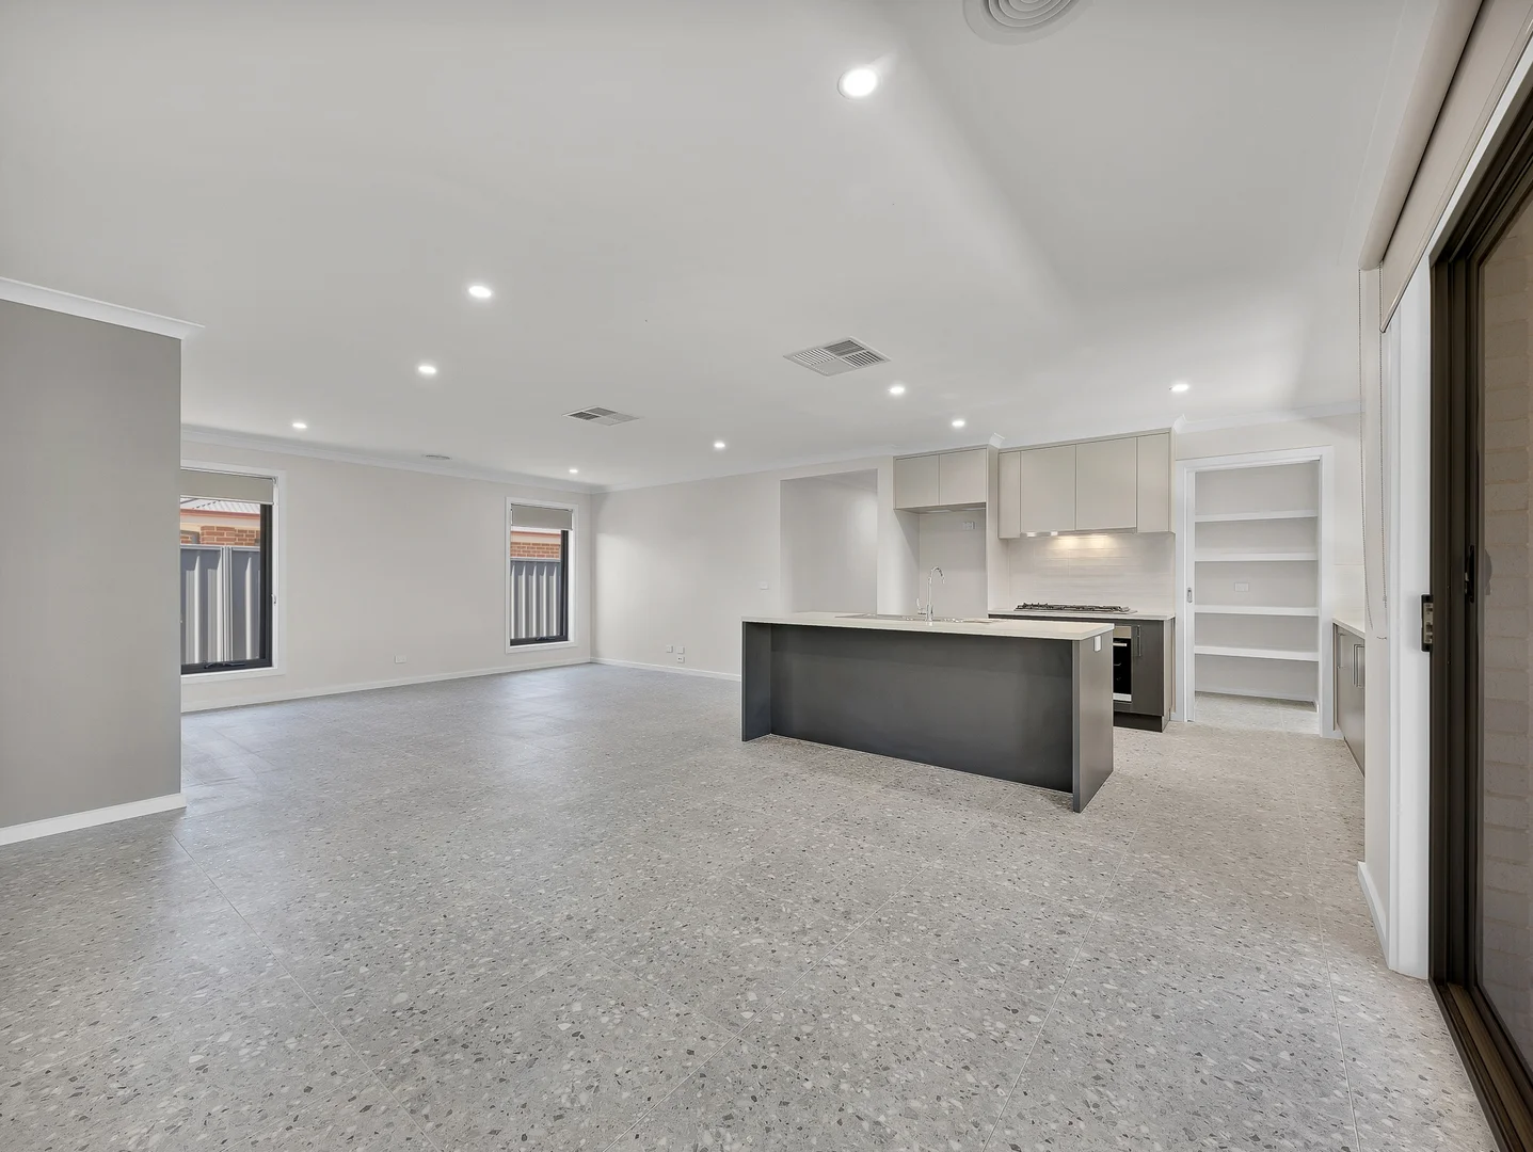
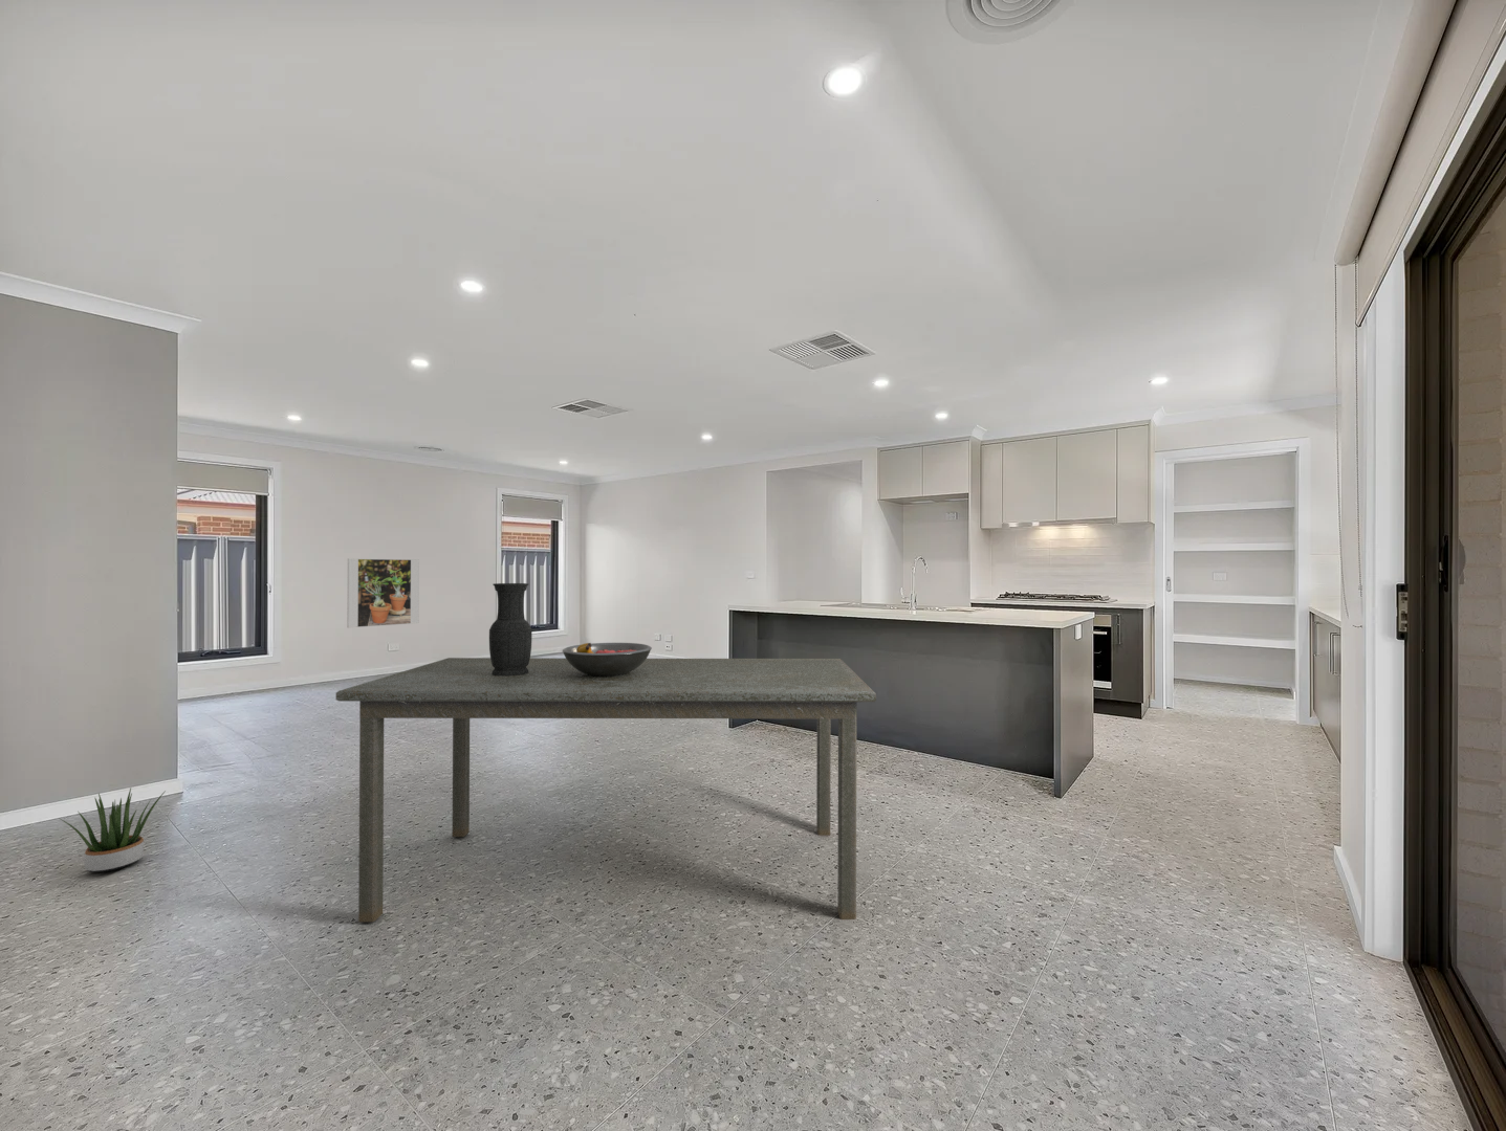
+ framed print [346,558,421,628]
+ fruit bowl [562,642,653,676]
+ dining table [335,657,877,923]
+ potted plant [57,788,166,873]
+ vase [489,582,533,676]
